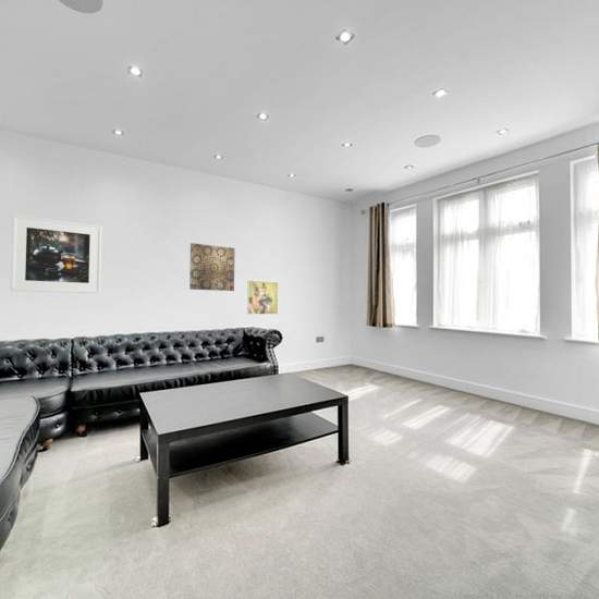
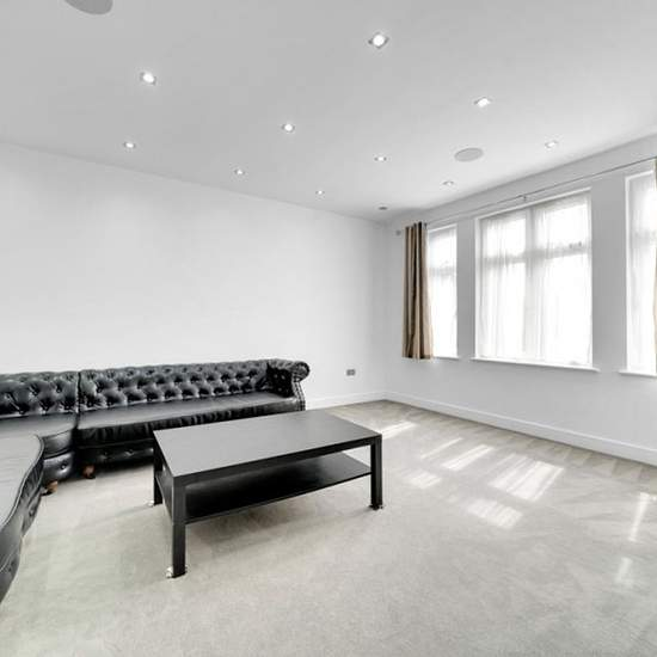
- wall art [188,242,235,292]
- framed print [10,213,102,294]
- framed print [246,279,280,316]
